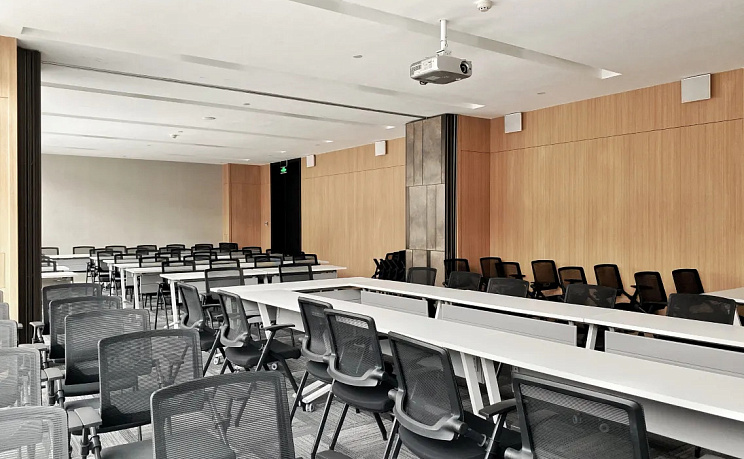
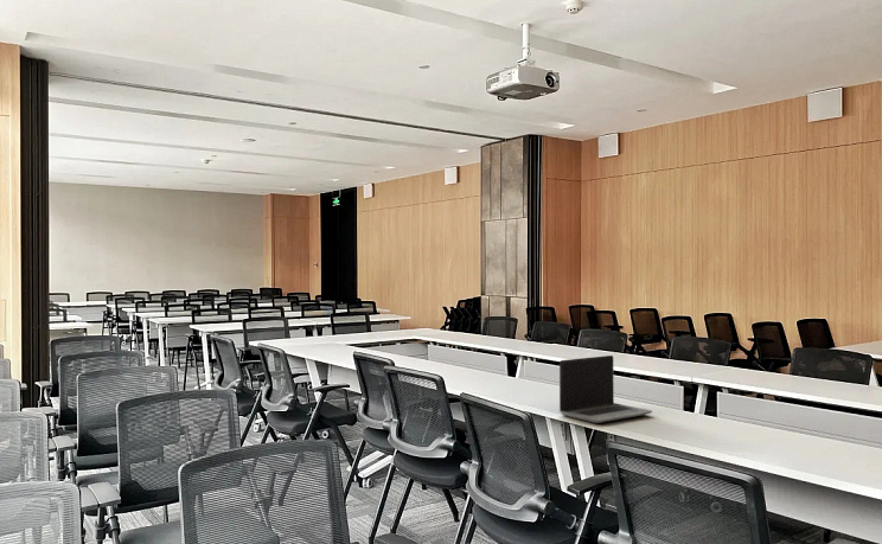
+ laptop computer [558,354,653,424]
